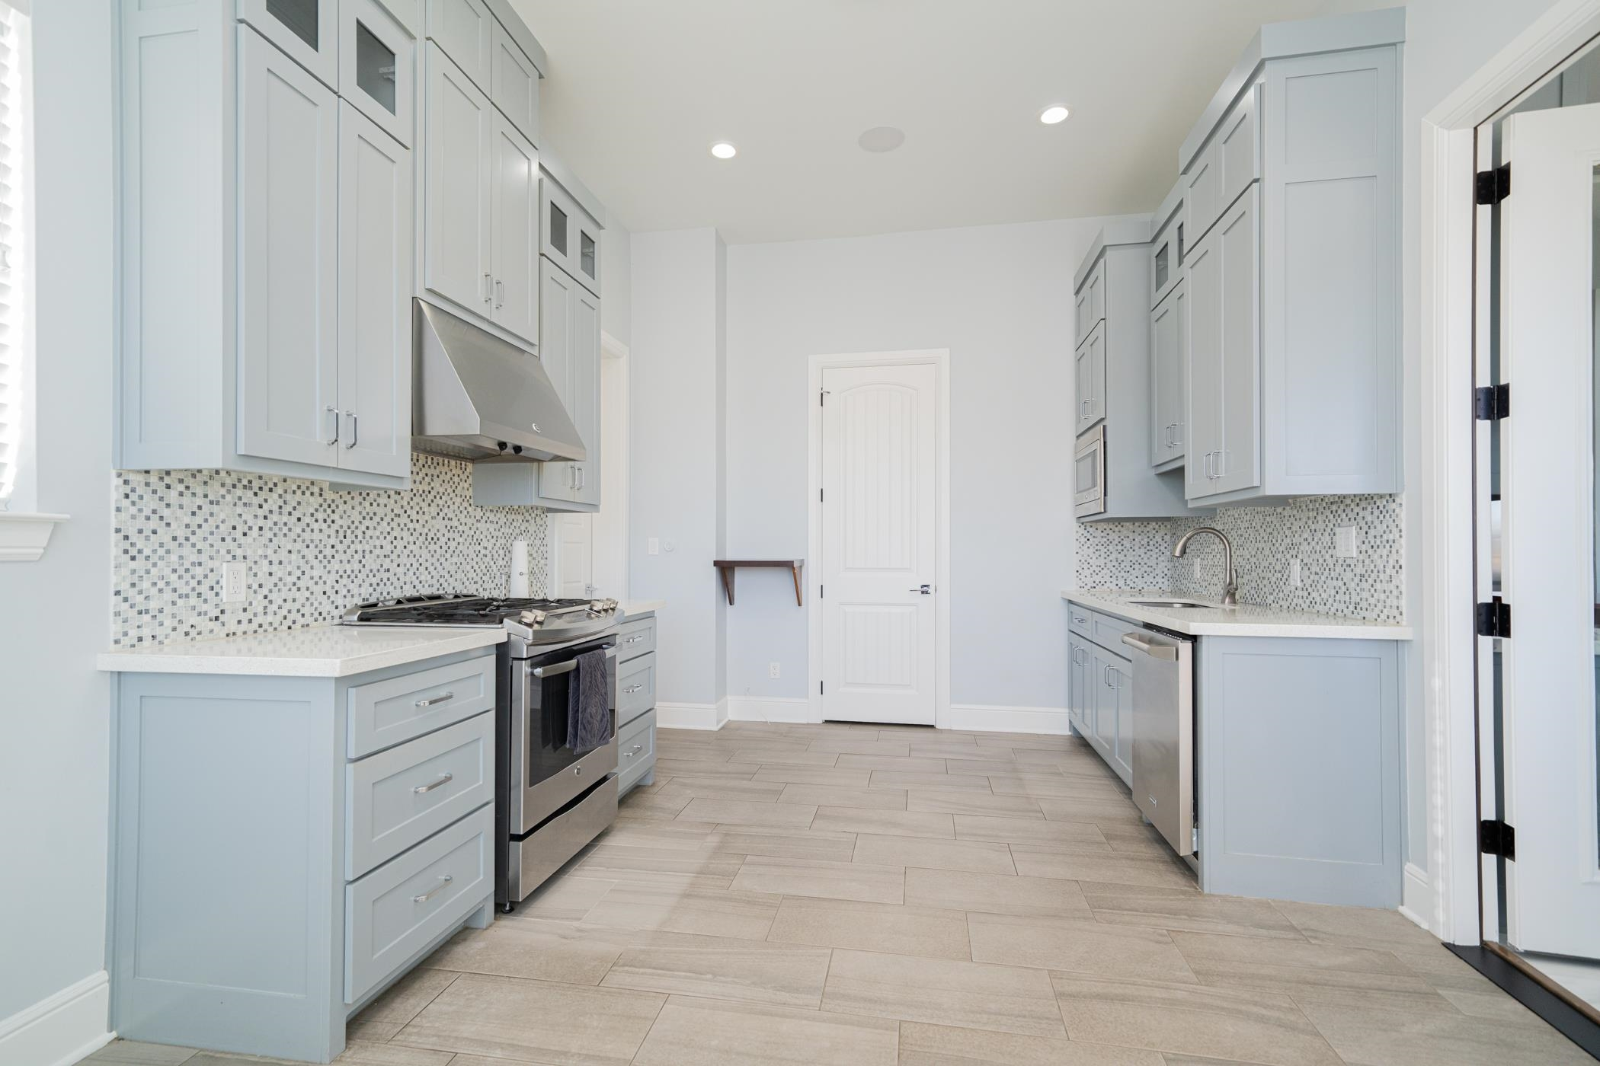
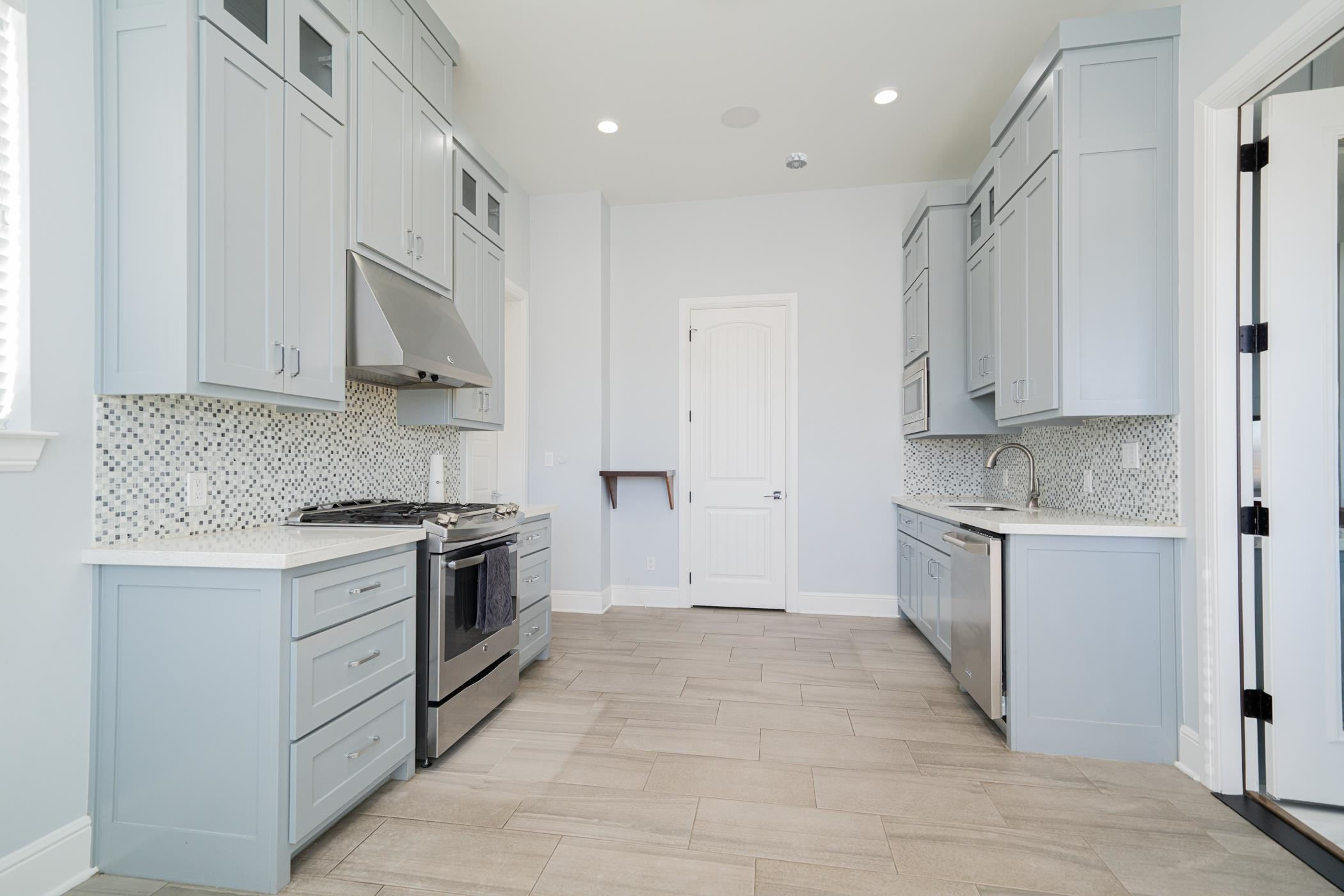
+ smoke detector [785,152,808,170]
